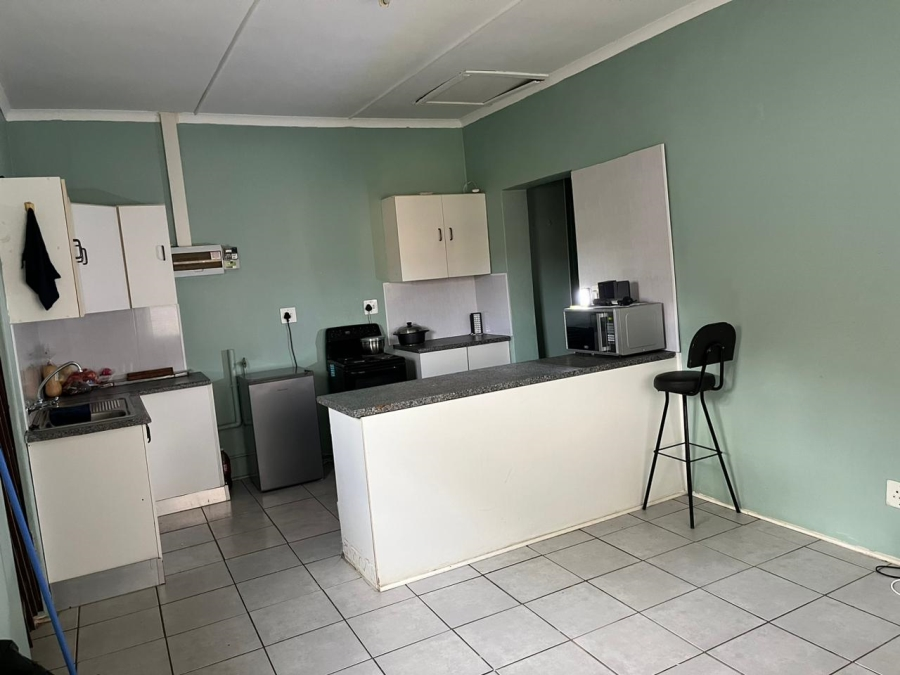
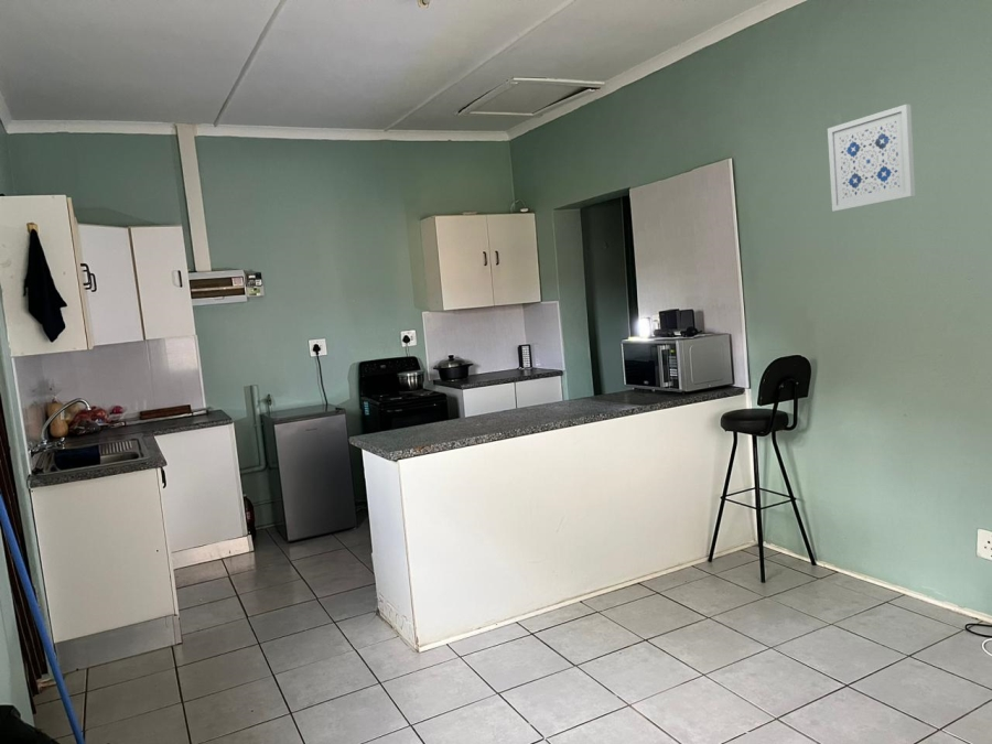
+ wall art [827,104,916,213]
